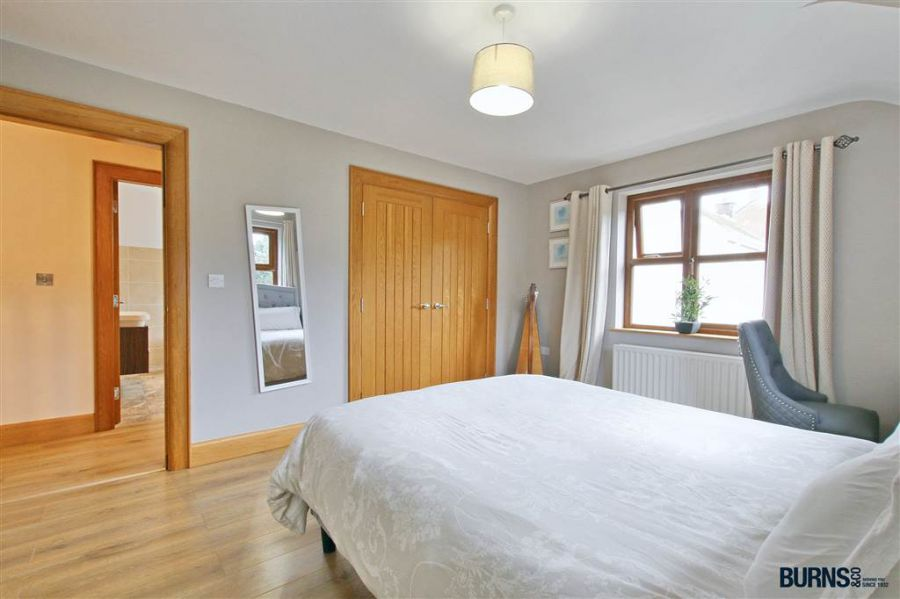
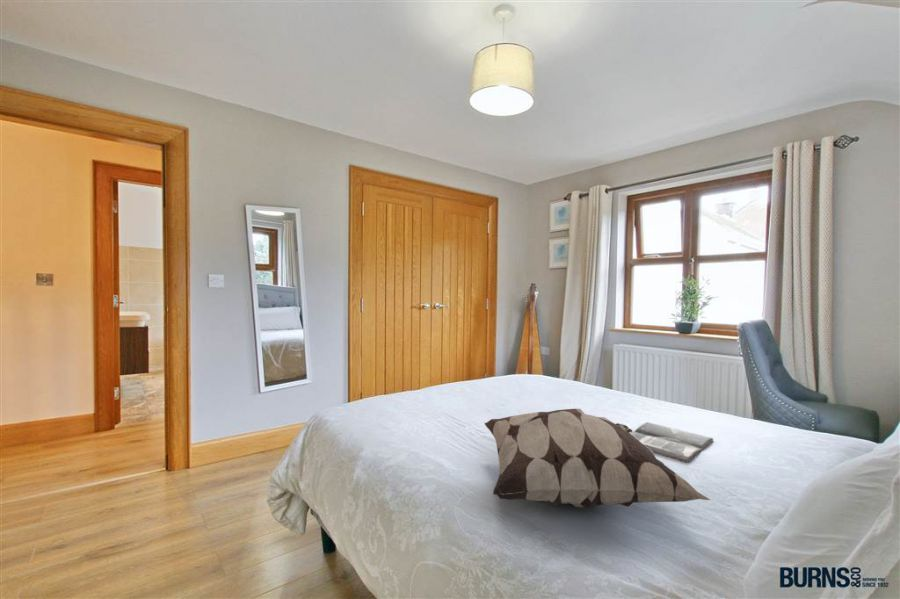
+ decorative pillow [484,408,711,509]
+ magazine [629,421,714,464]
